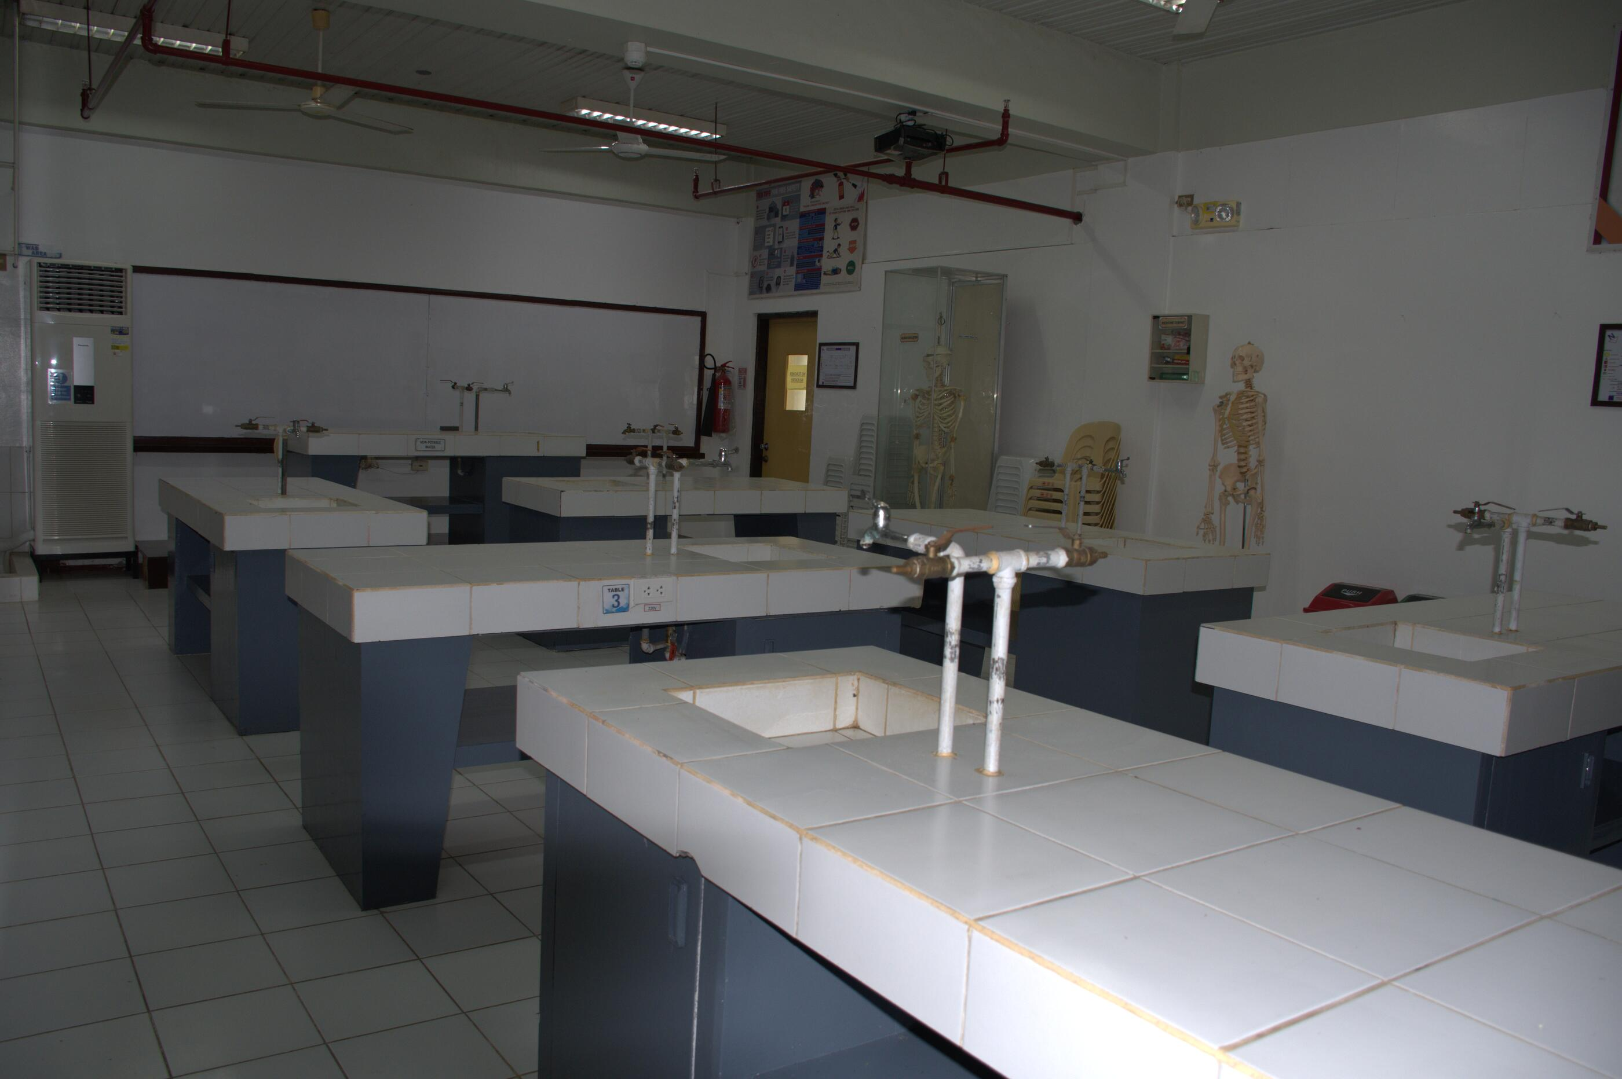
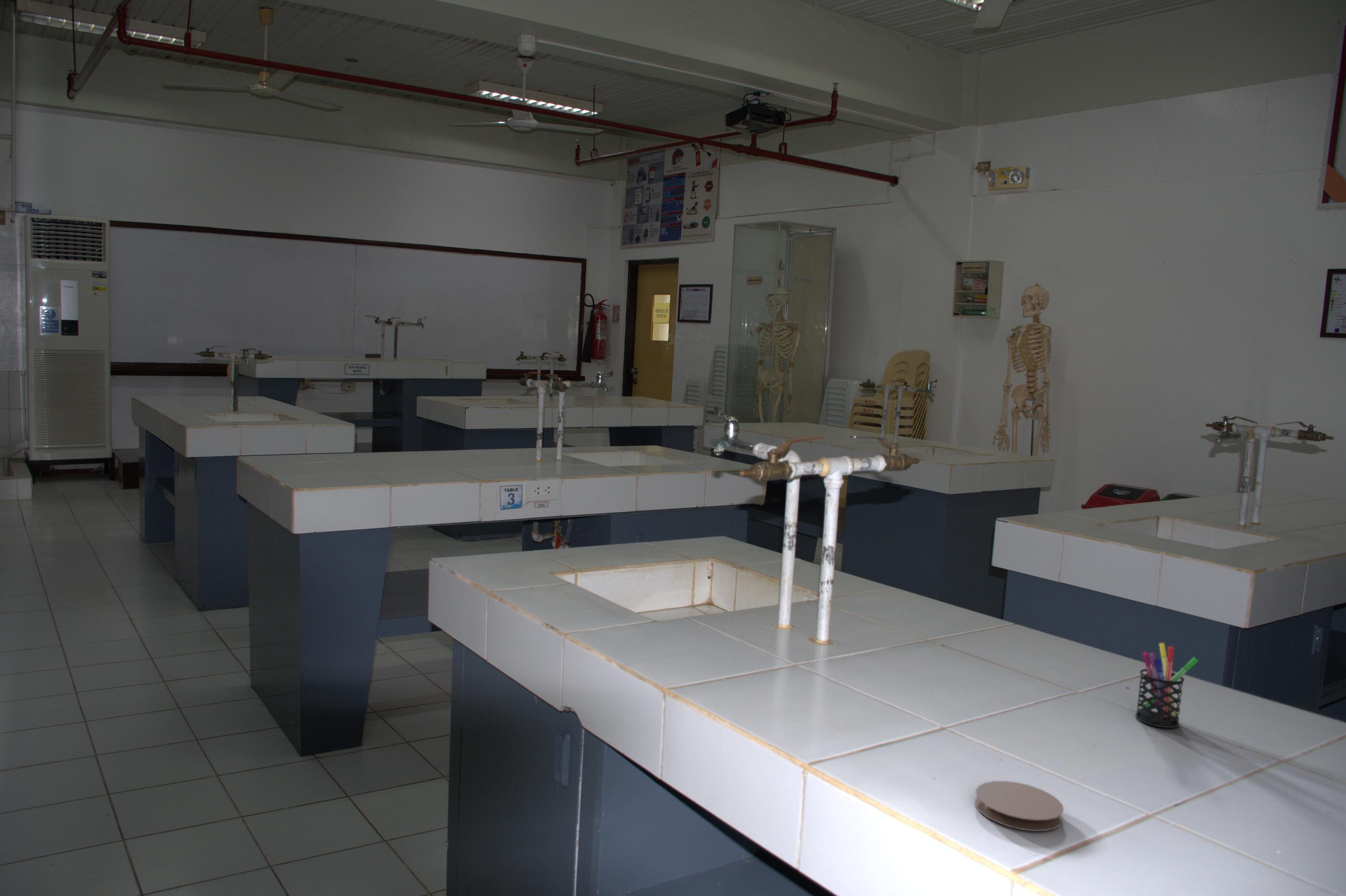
+ coaster [974,780,1064,832]
+ pen holder [1135,643,1199,728]
